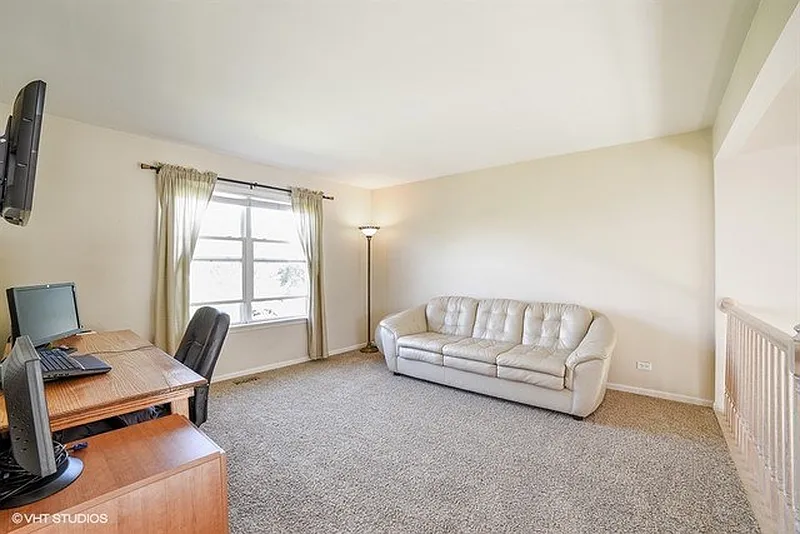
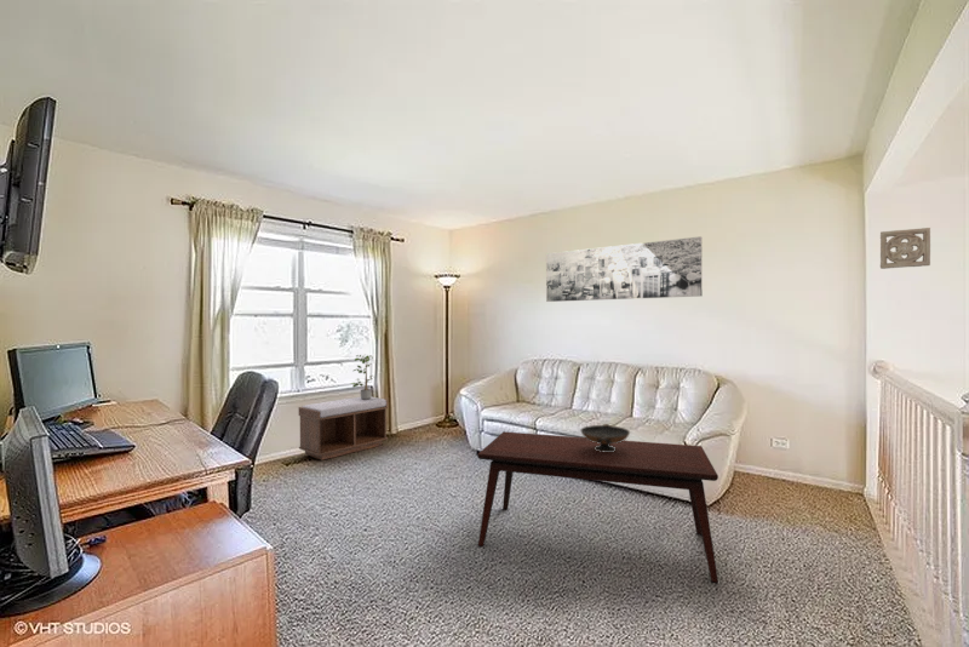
+ bench [298,396,389,462]
+ wall ornament [879,227,931,270]
+ coffee table [476,430,719,584]
+ decorative bowl [579,423,631,452]
+ wall art [545,235,704,303]
+ potted plant [350,354,374,400]
